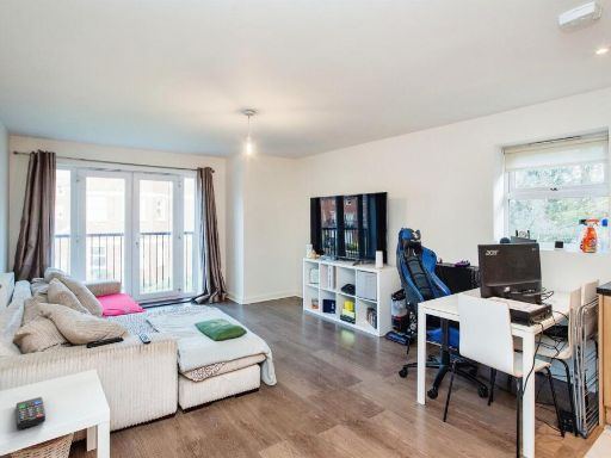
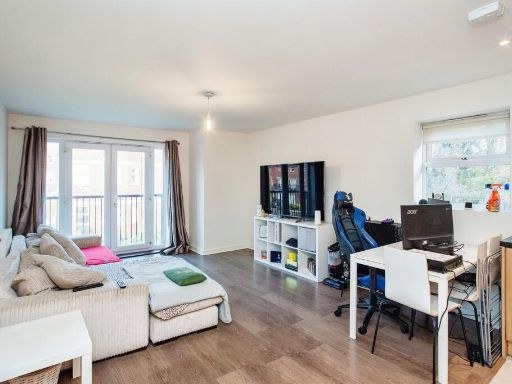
- remote control [16,396,47,431]
